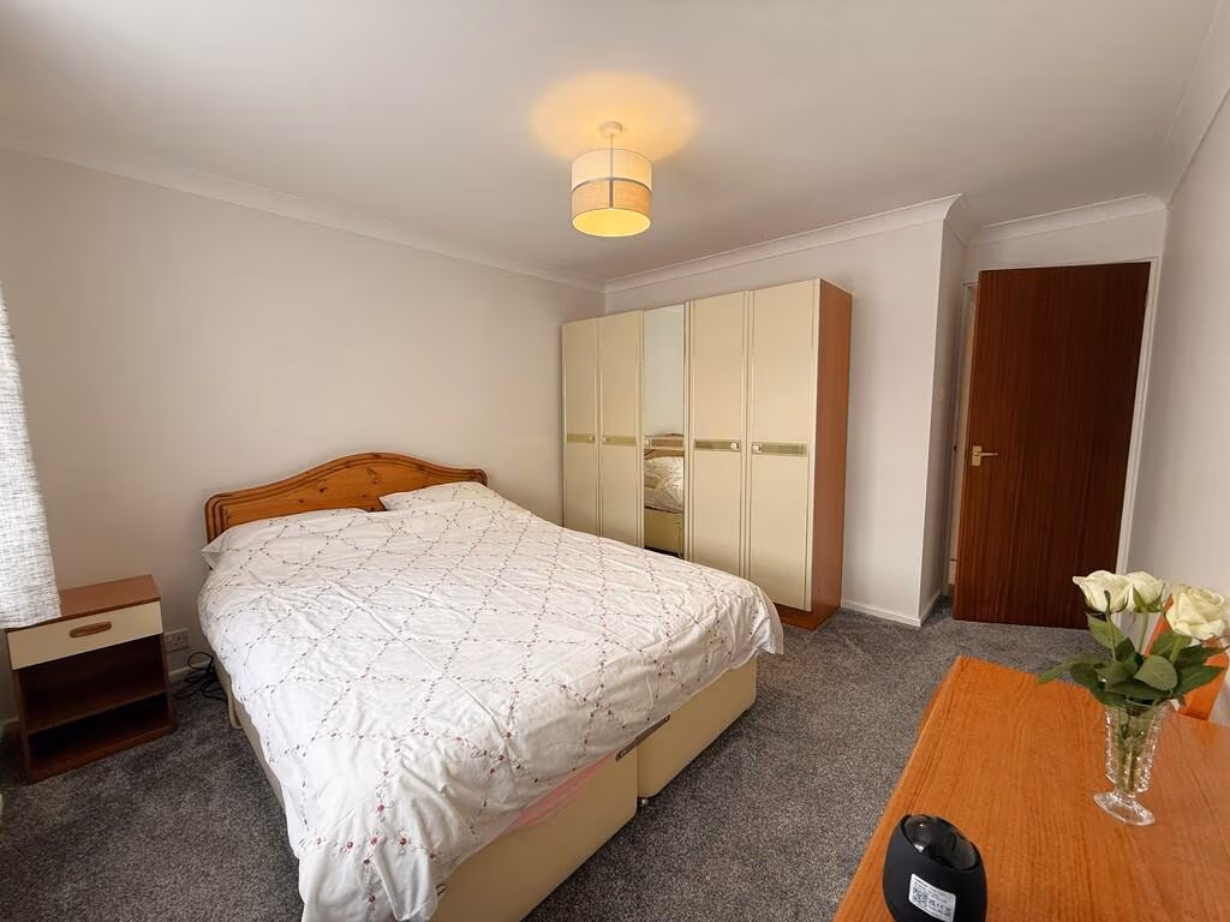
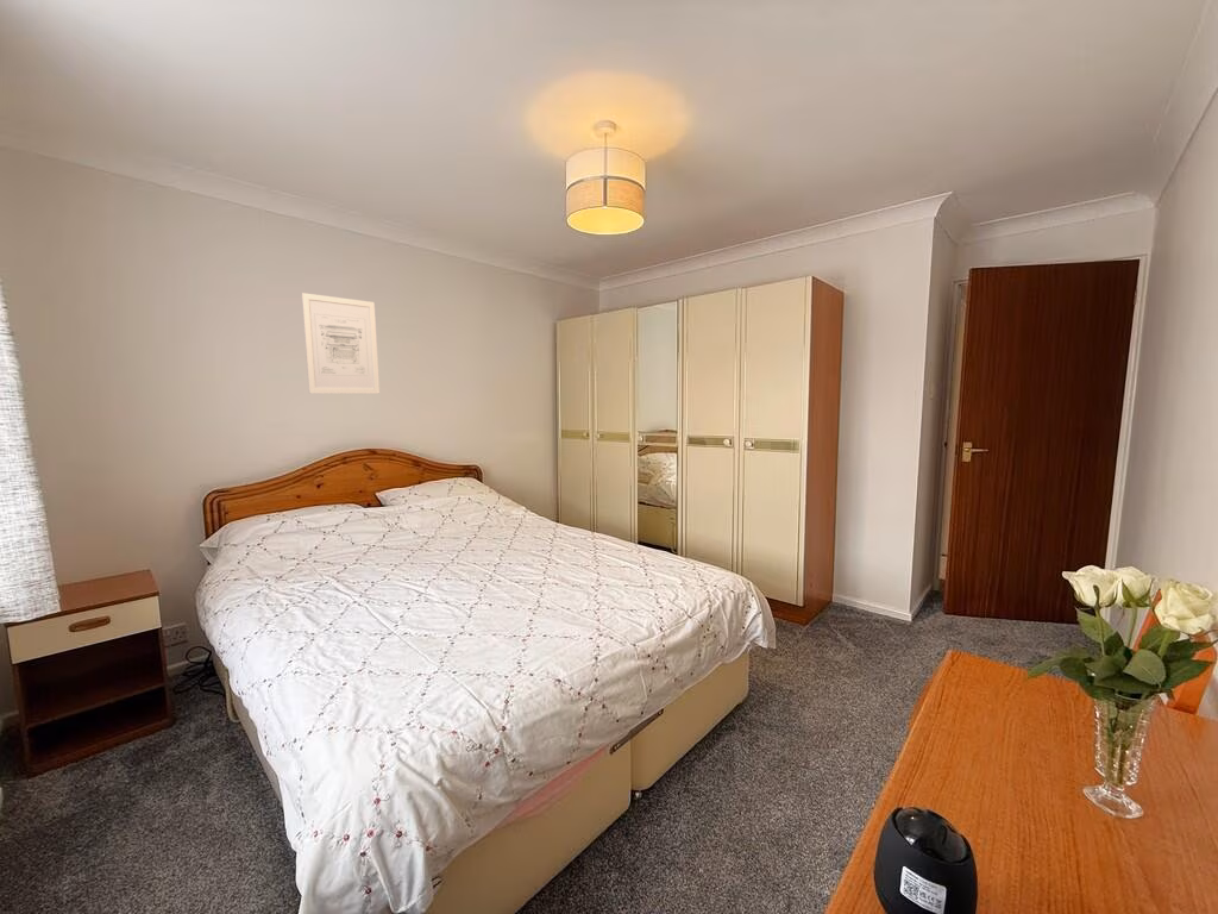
+ wall art [301,292,381,395]
